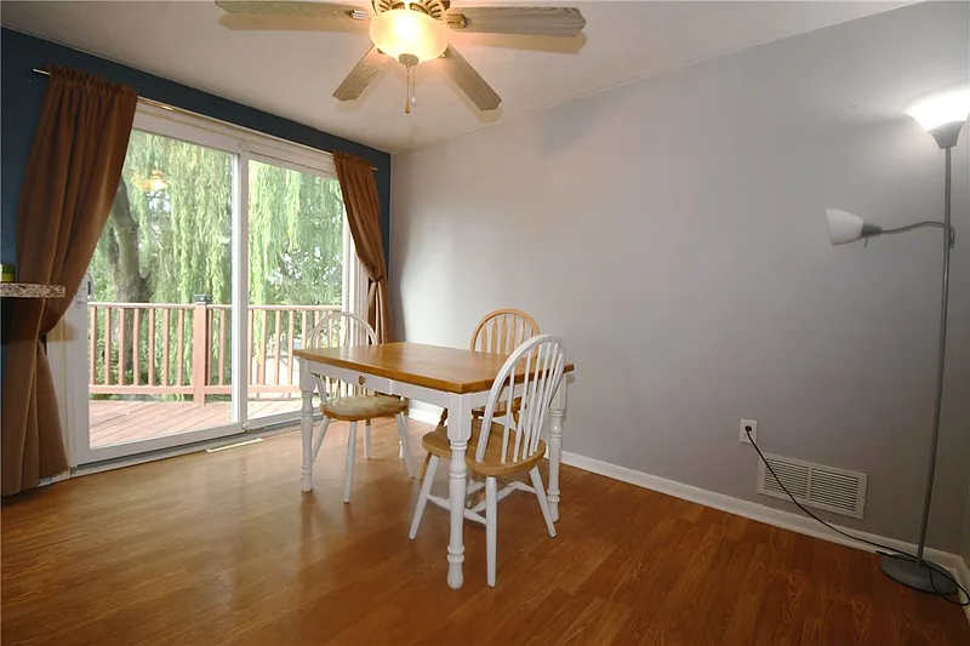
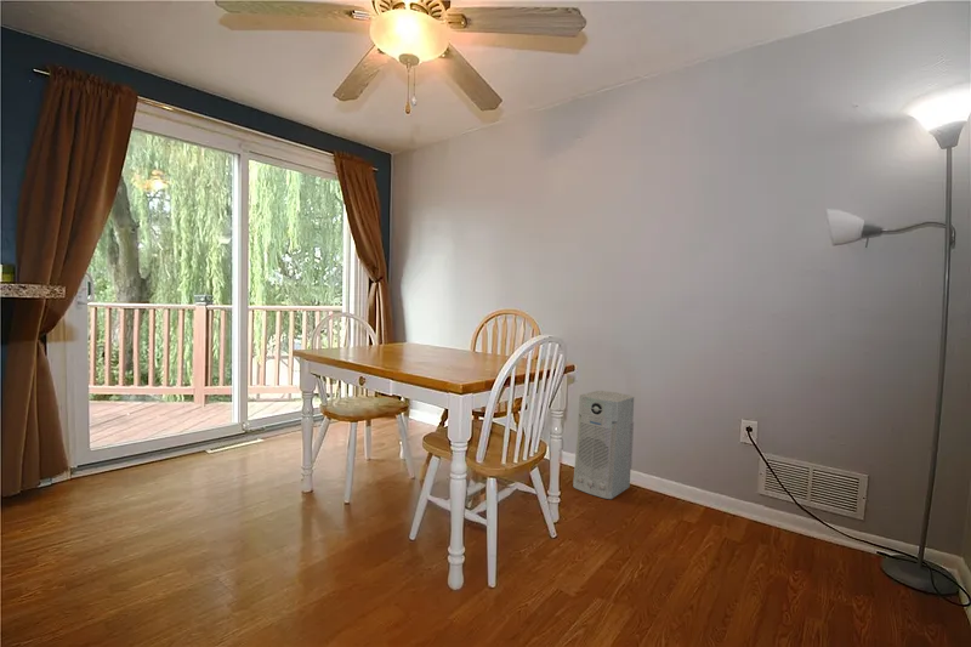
+ air purifier [572,390,635,500]
